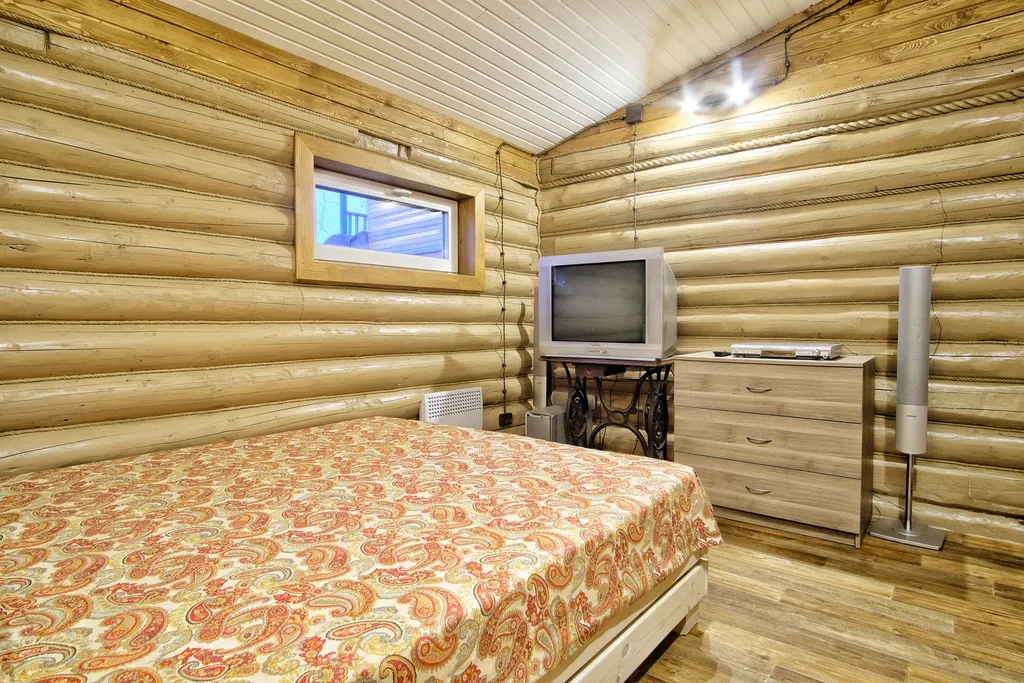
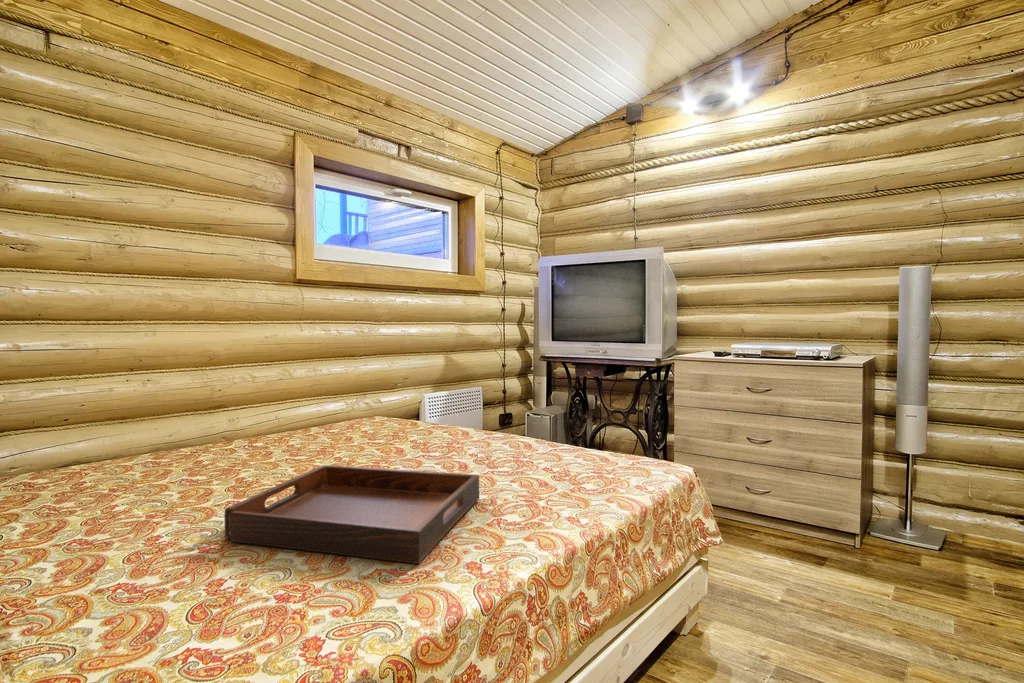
+ serving tray [223,464,480,565]
